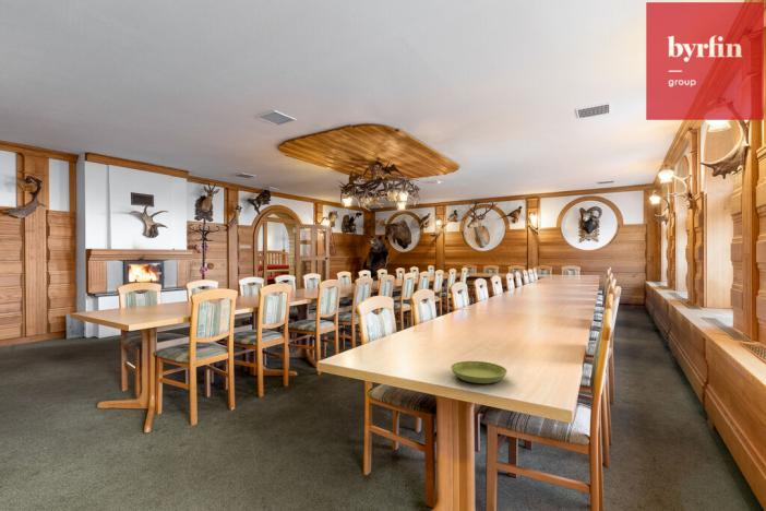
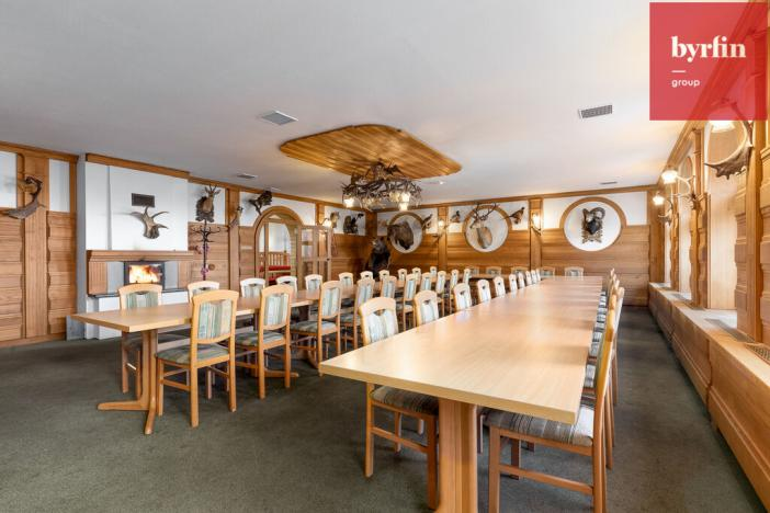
- saucer [450,360,508,384]
